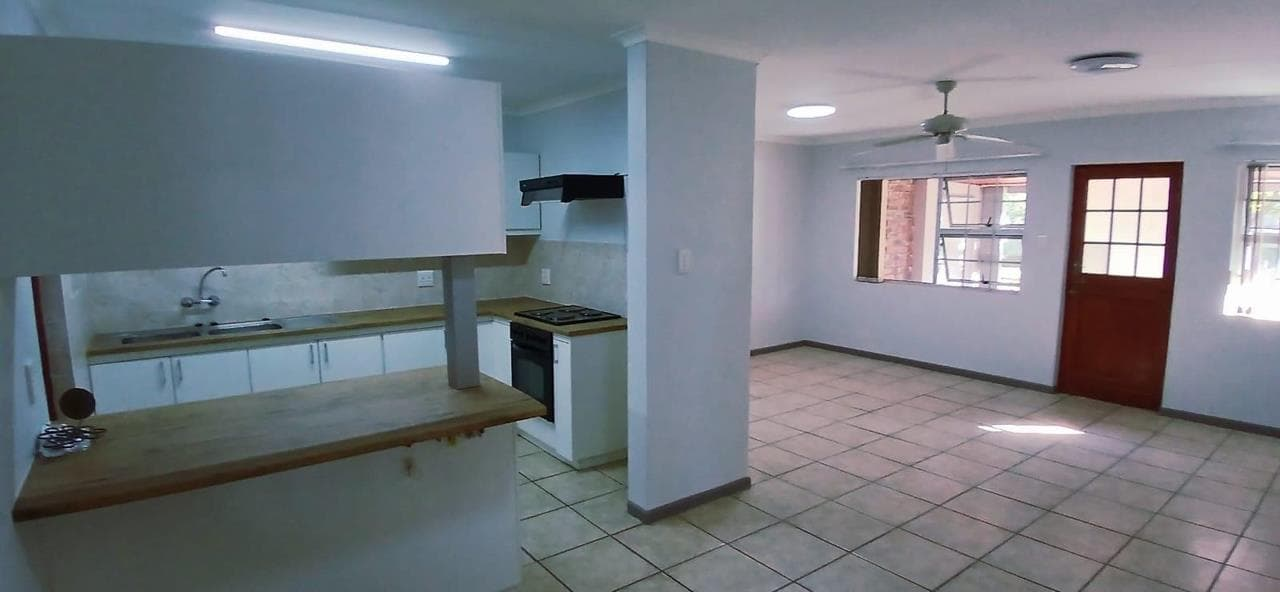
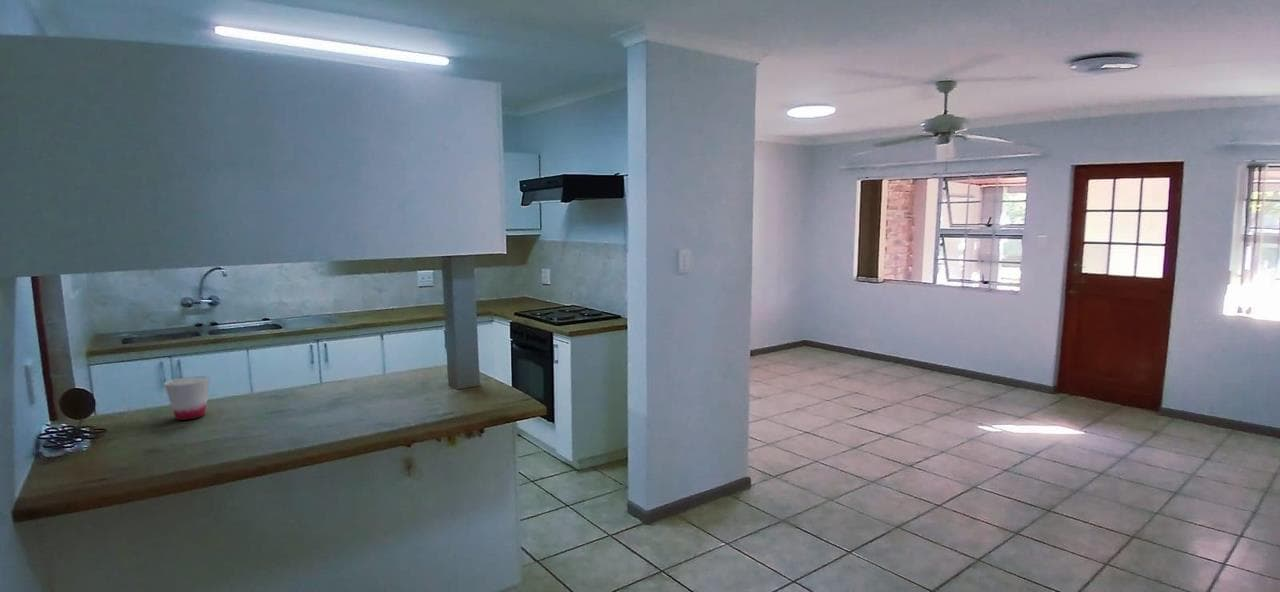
+ cup [163,376,211,421]
